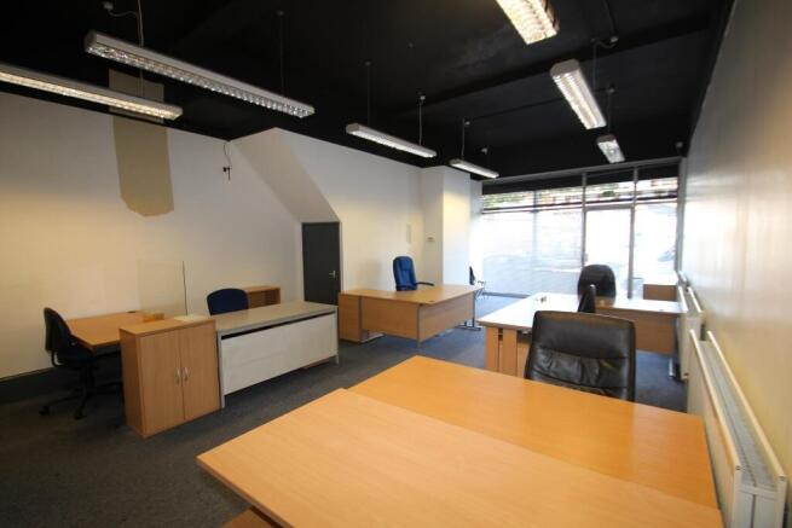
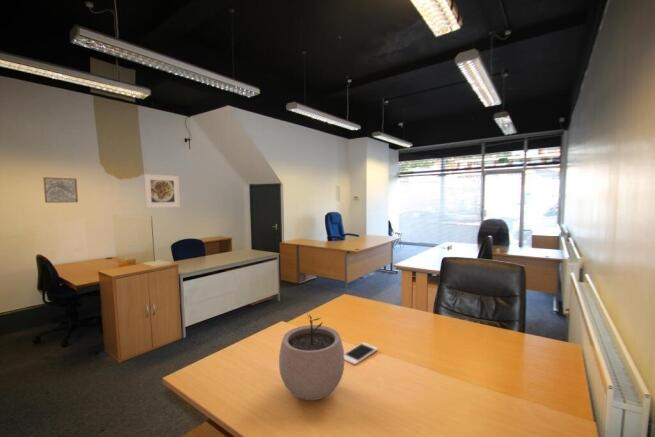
+ wall art [42,176,79,204]
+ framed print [143,173,181,209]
+ cell phone [344,341,379,366]
+ plant pot [278,311,346,401]
